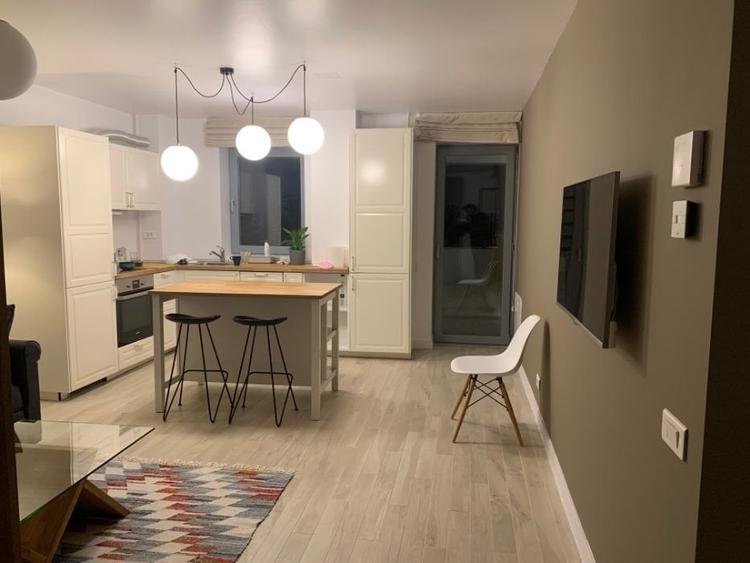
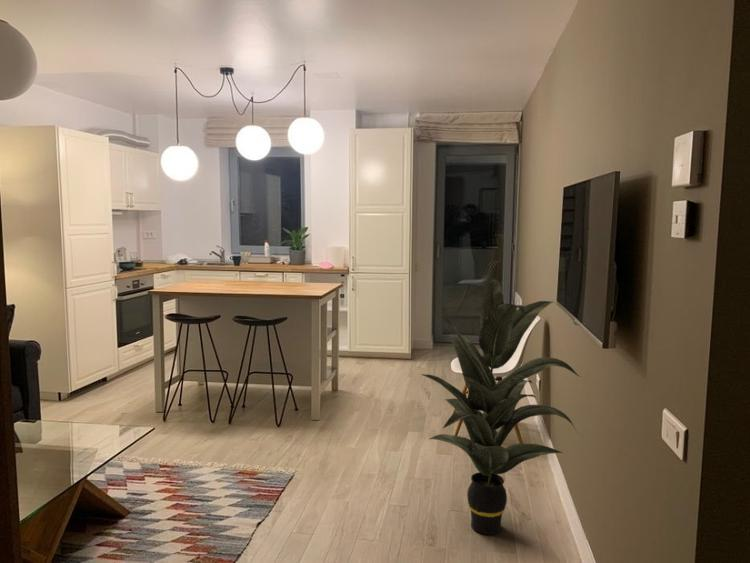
+ indoor plant [420,279,581,536]
